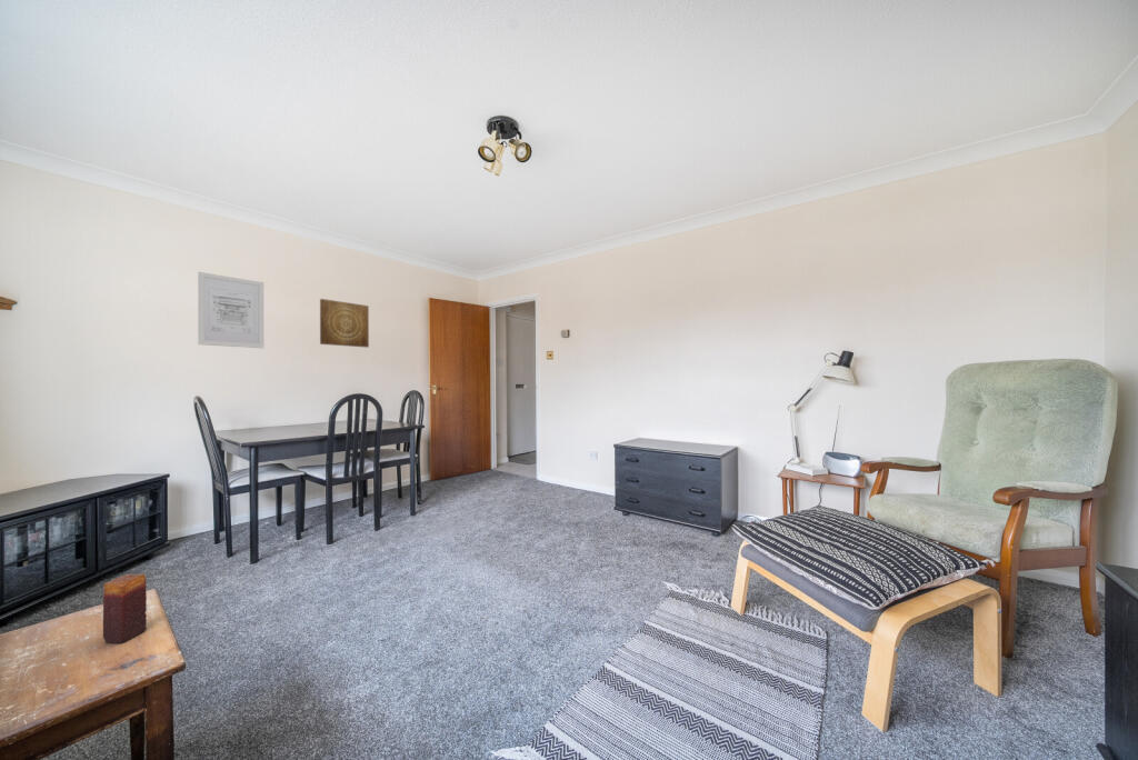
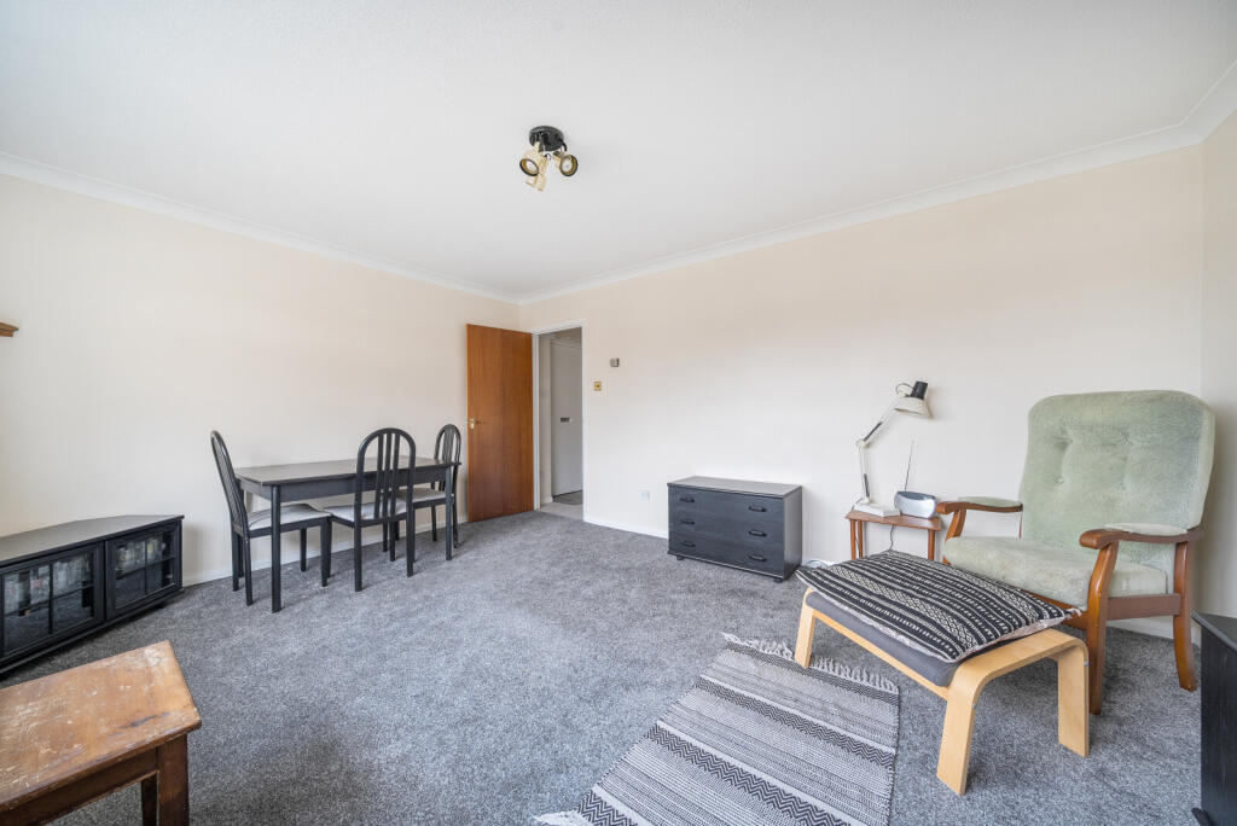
- wall art [197,271,264,349]
- candle [102,573,148,644]
- wall art [319,298,370,349]
